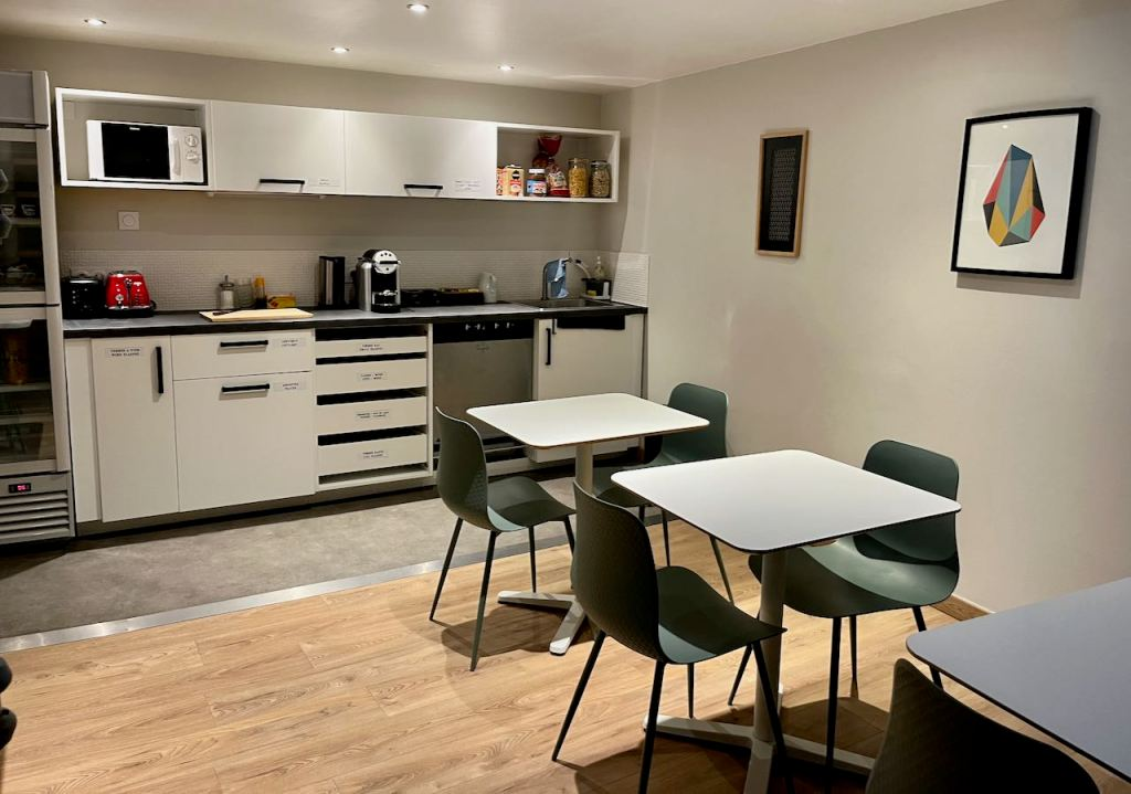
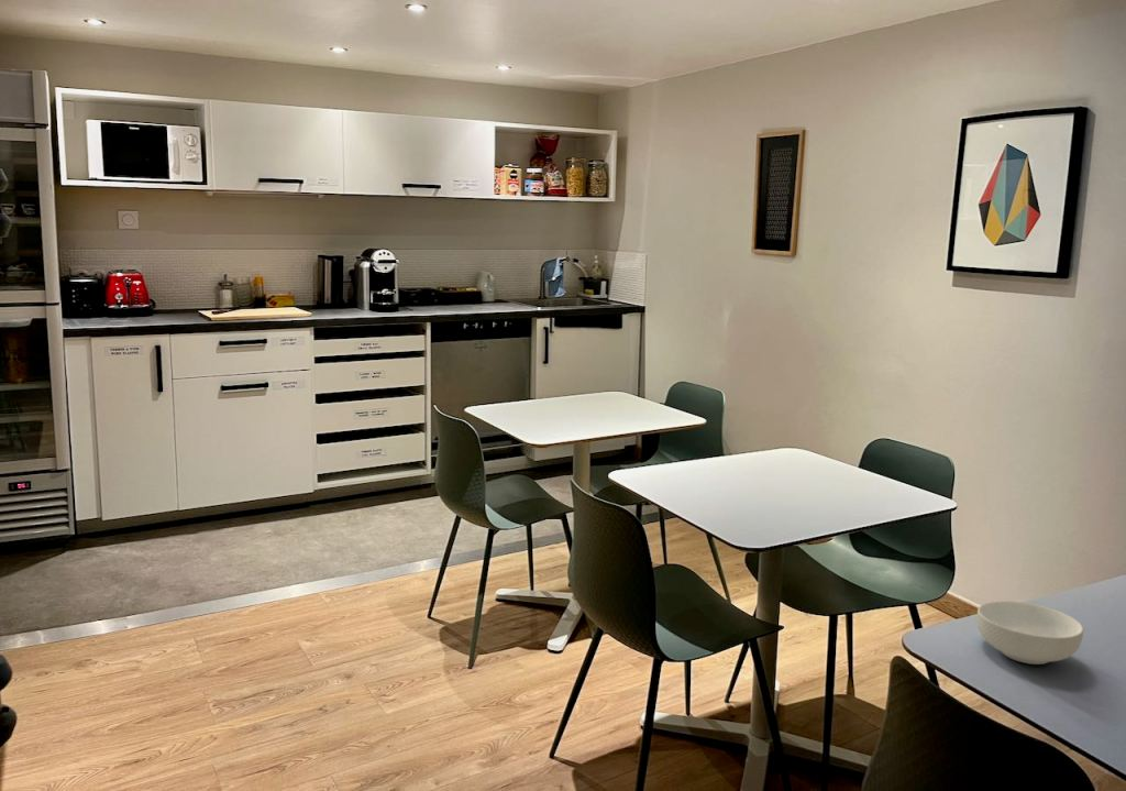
+ cereal bowl [976,601,1084,666]
